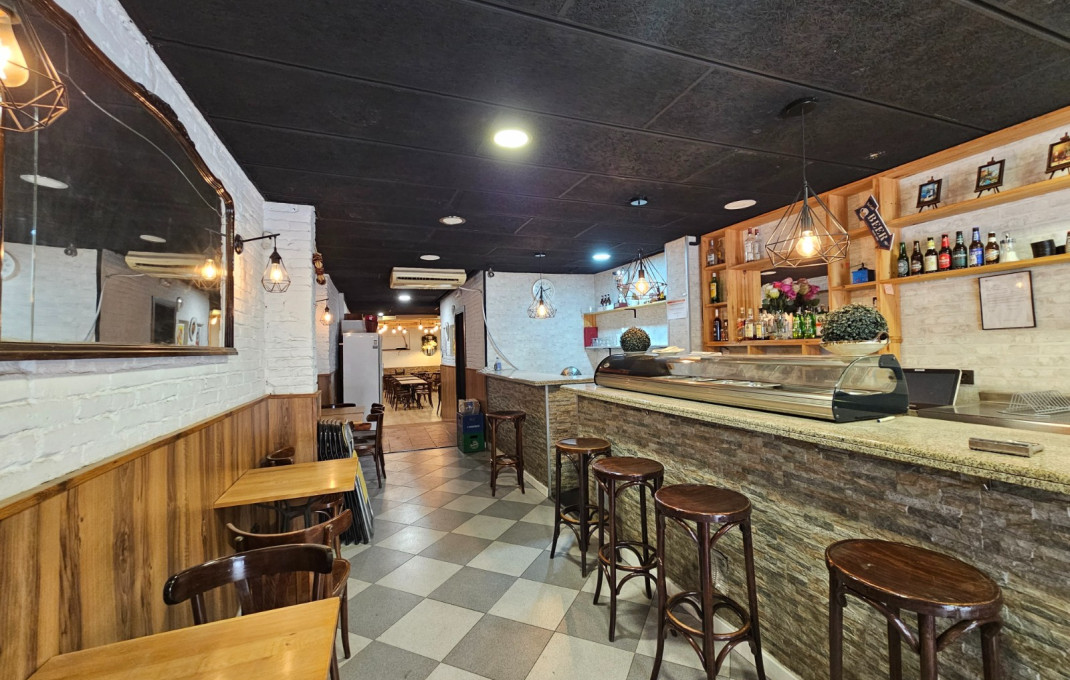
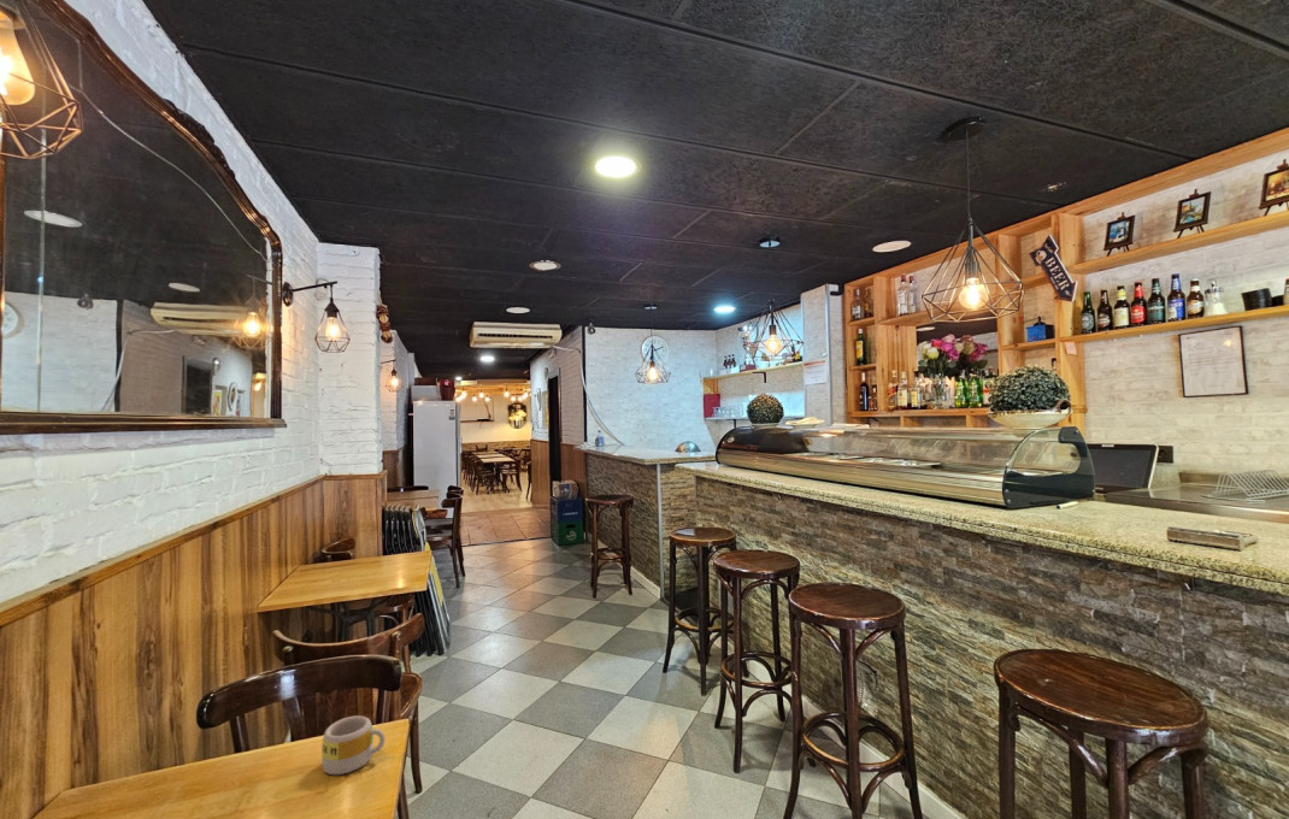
+ mug [320,714,385,776]
